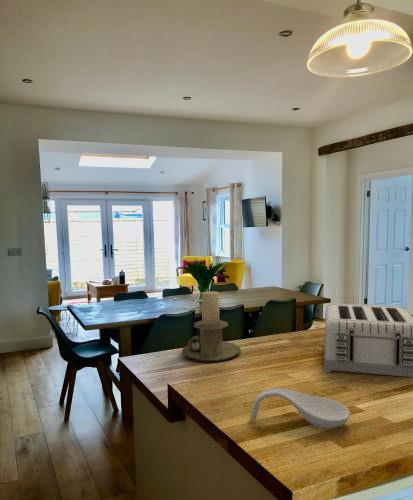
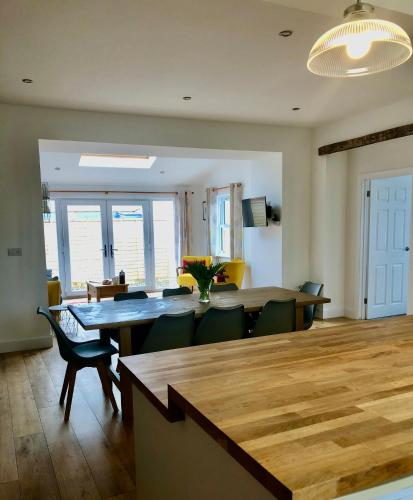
- candle holder [181,290,242,362]
- toaster [323,303,413,378]
- spoon rest [250,387,351,430]
